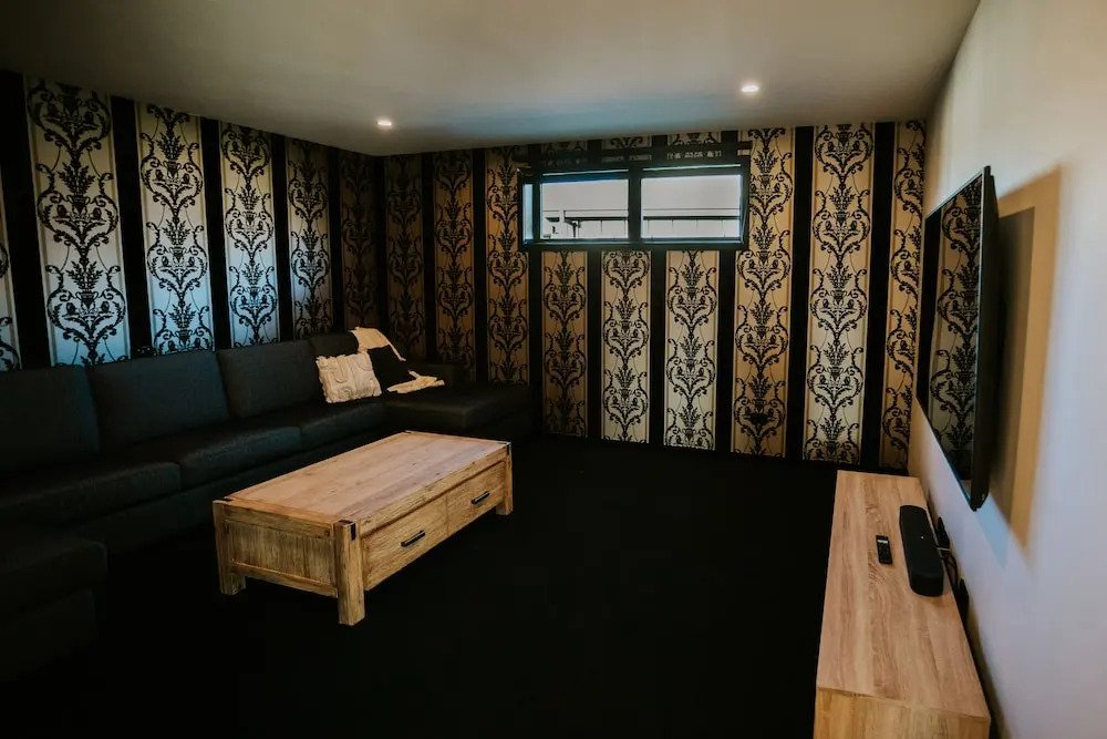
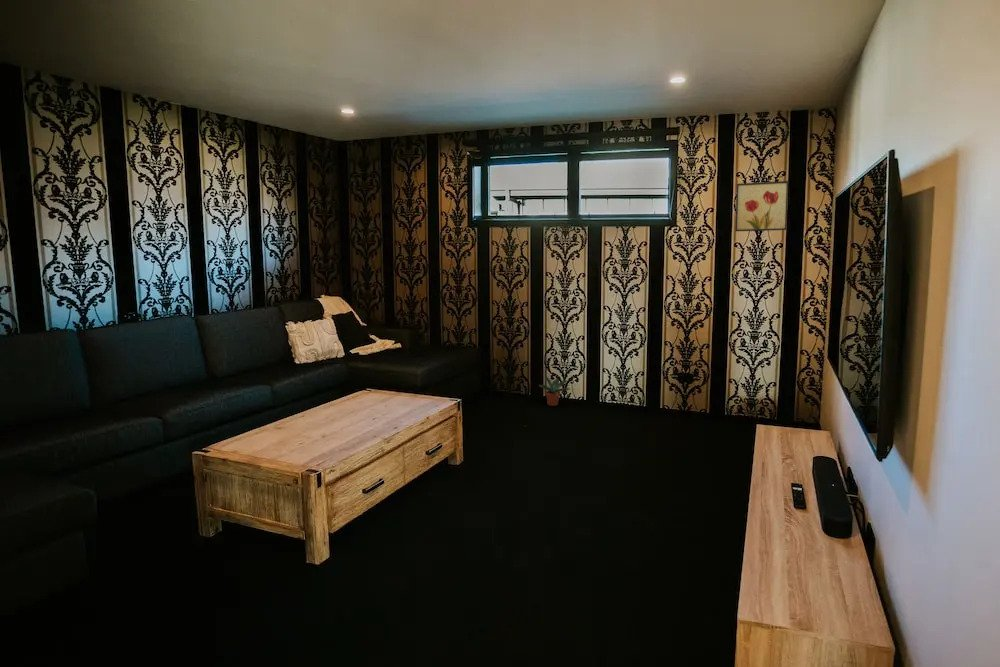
+ wall art [734,180,789,232]
+ potted plant [538,375,571,407]
